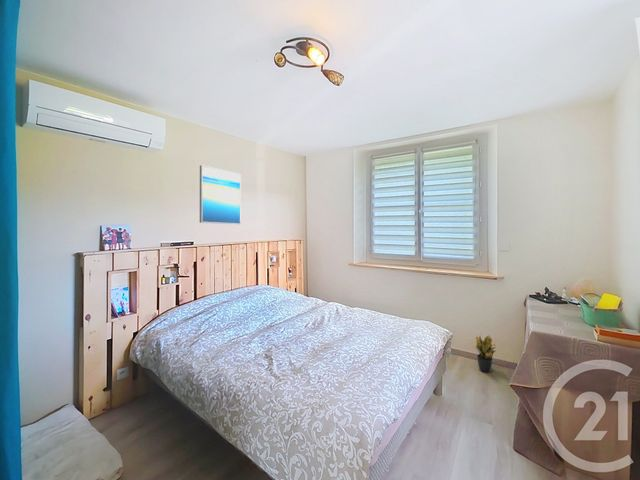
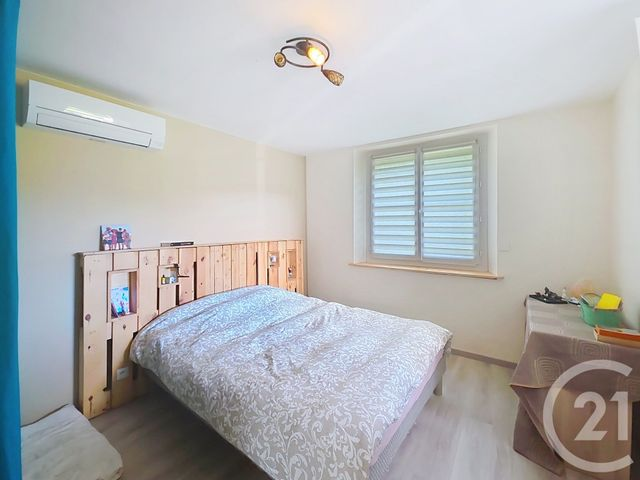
- wall art [199,164,242,226]
- potted plant [475,333,497,373]
